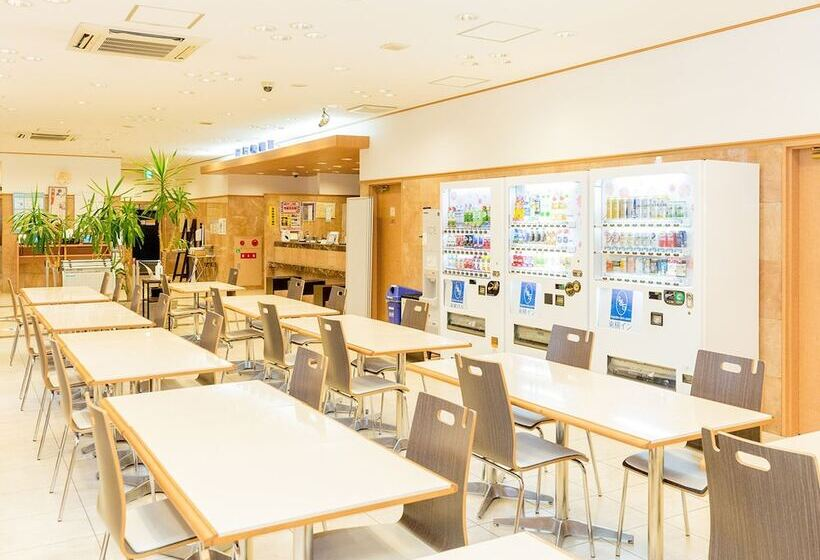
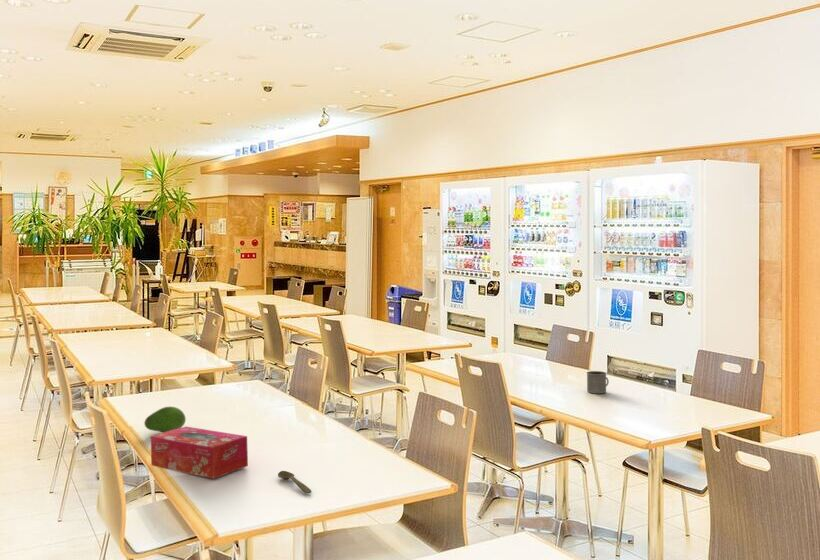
+ tissue box [150,425,249,480]
+ fruit [143,406,187,433]
+ mug [586,370,610,394]
+ spoon [277,470,312,494]
